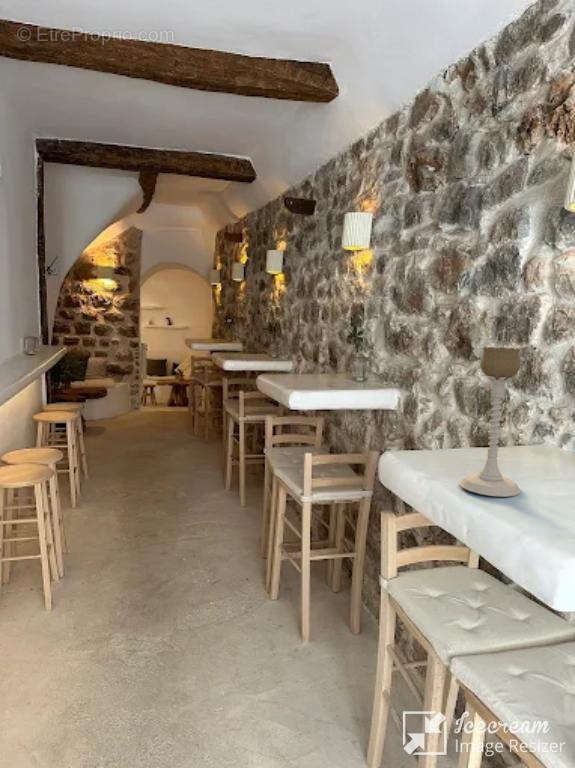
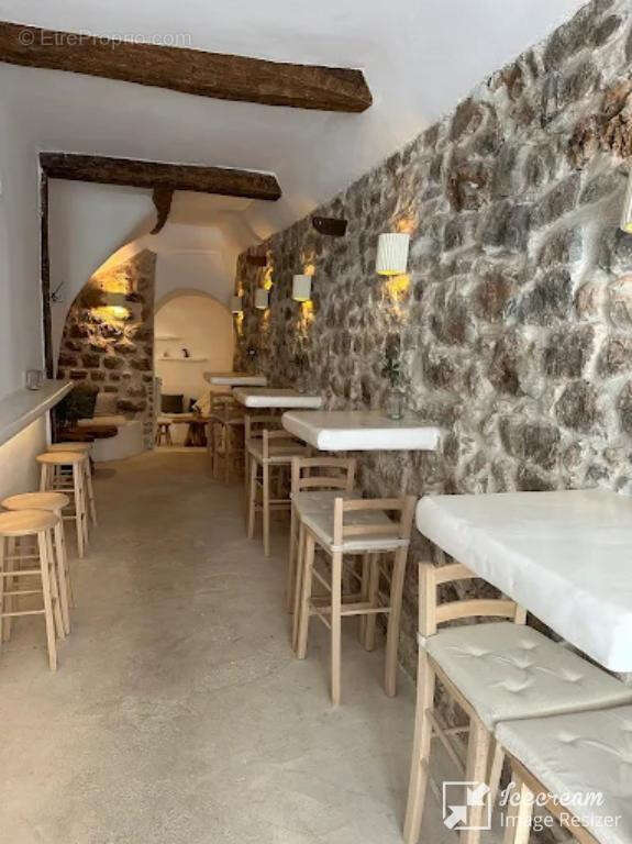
- candle holder [458,346,522,498]
